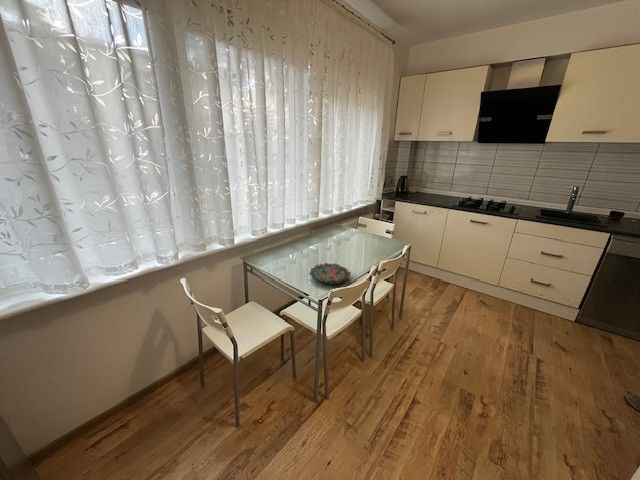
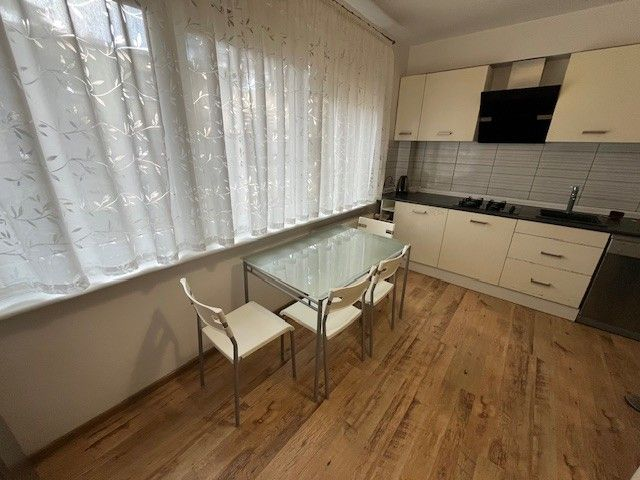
- bowl [309,262,352,286]
